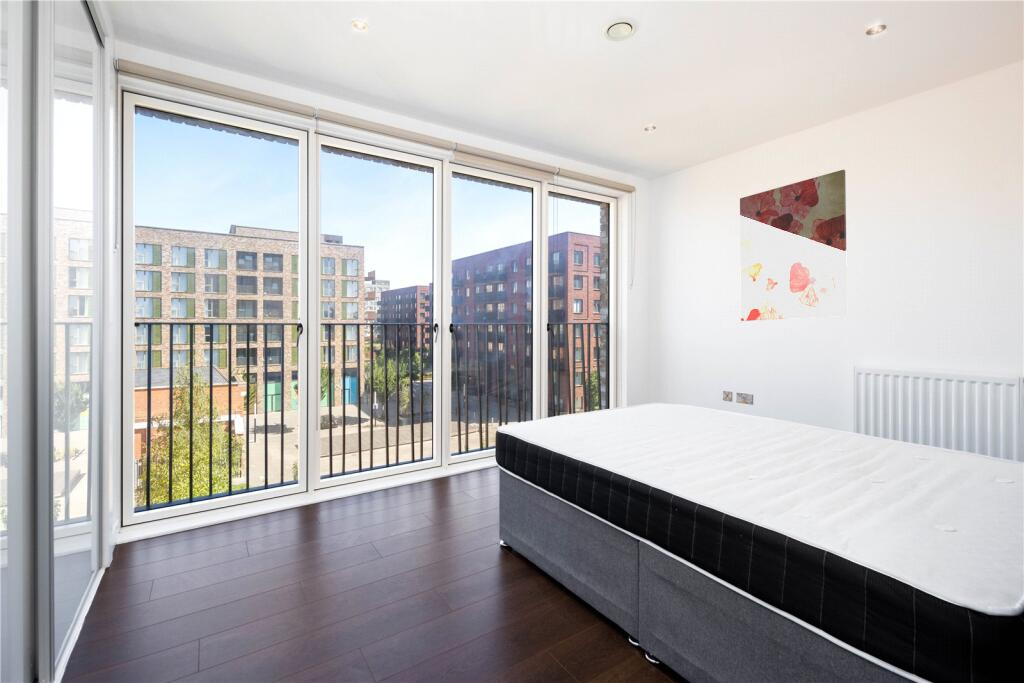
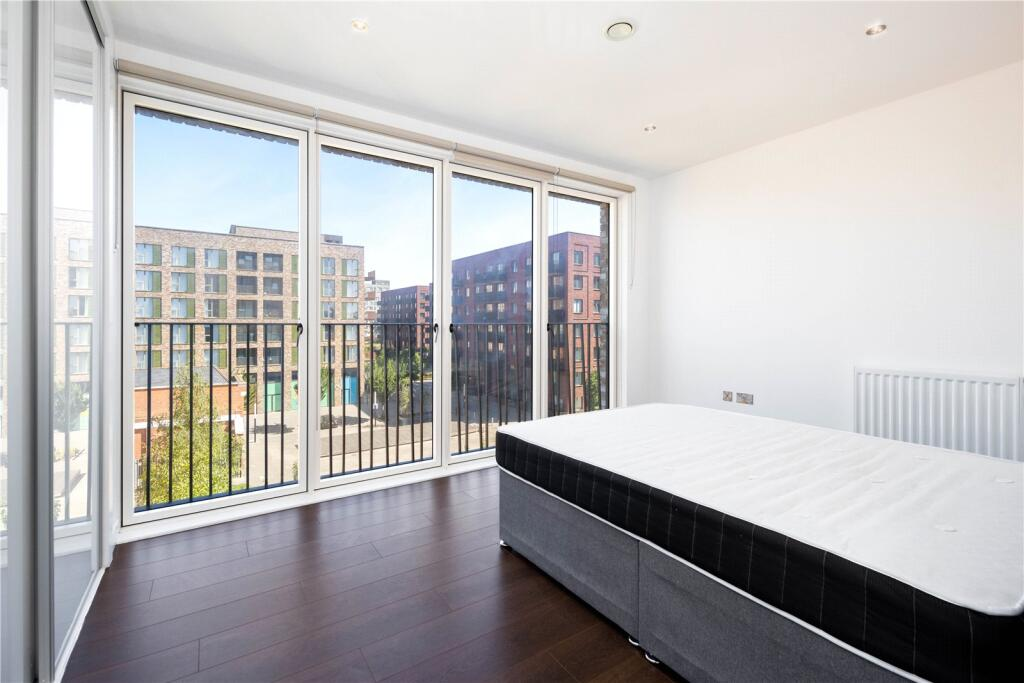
- wall art [739,169,848,322]
